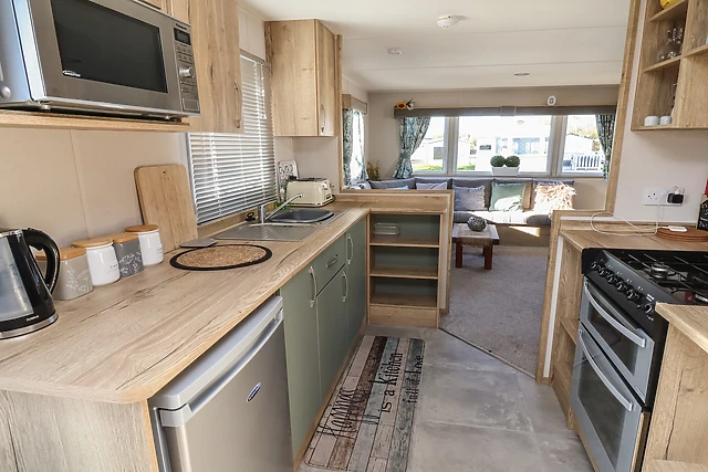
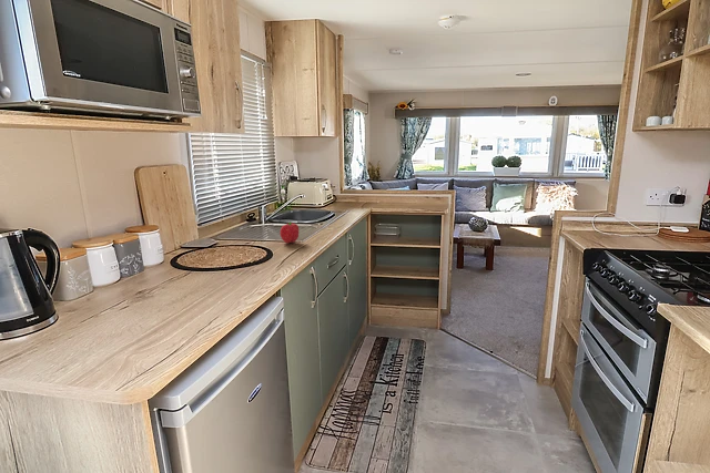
+ fruit [278,220,300,244]
